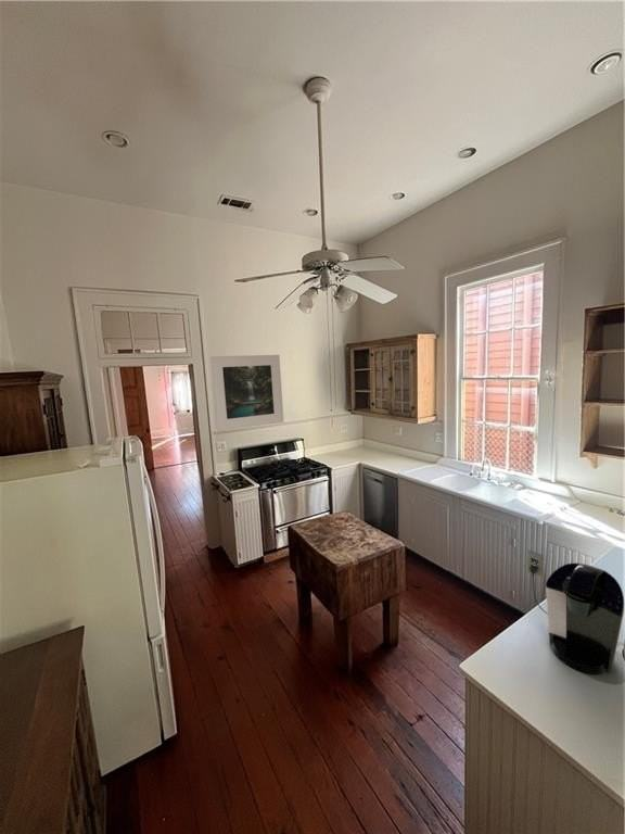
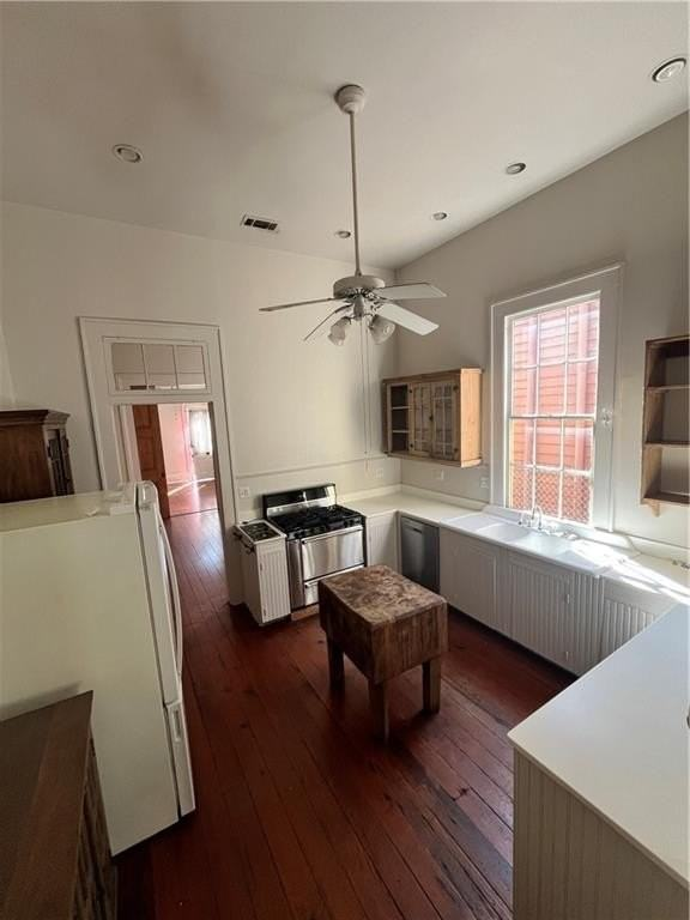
- coffee maker [526,549,625,675]
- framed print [209,354,285,432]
